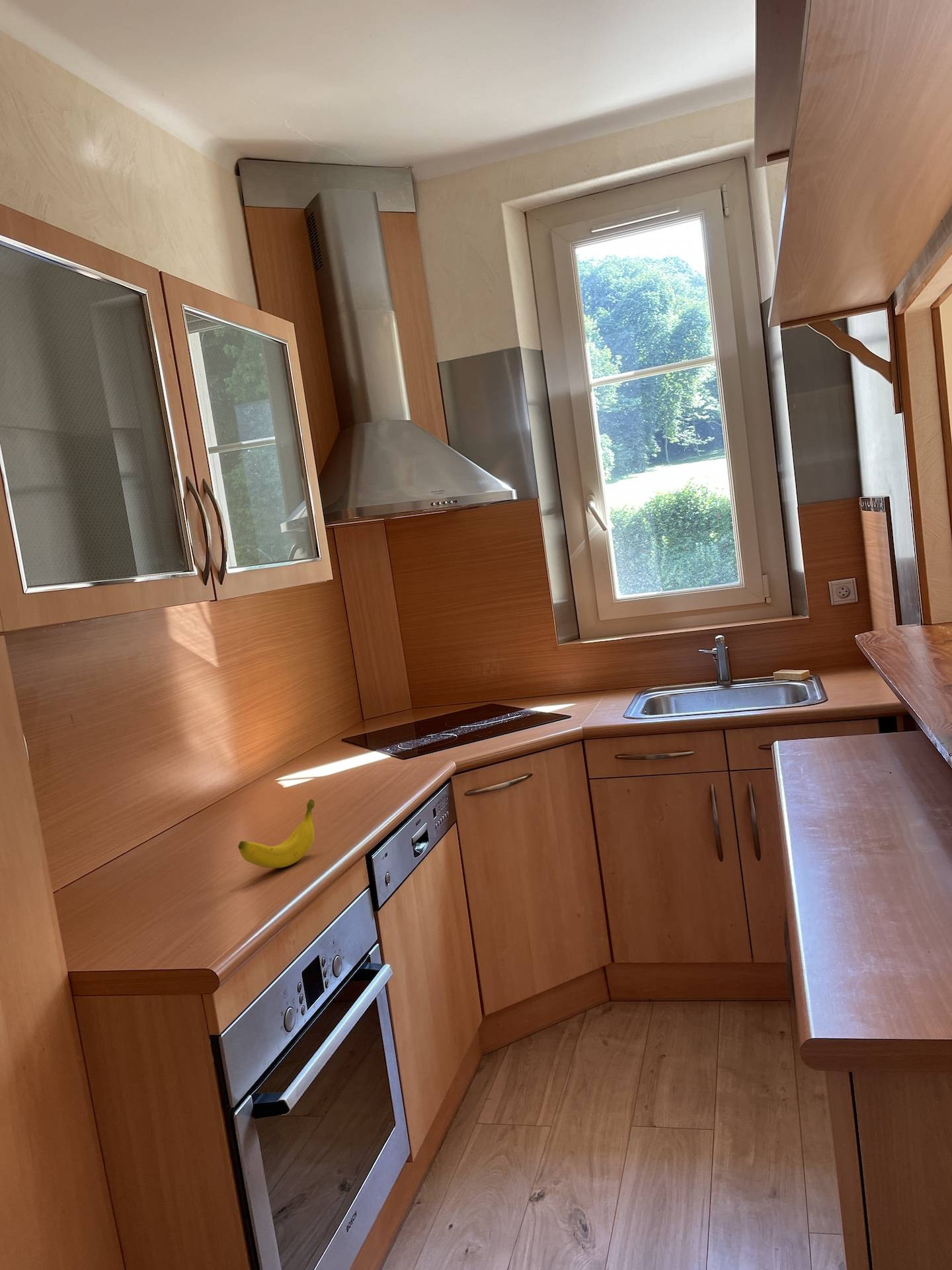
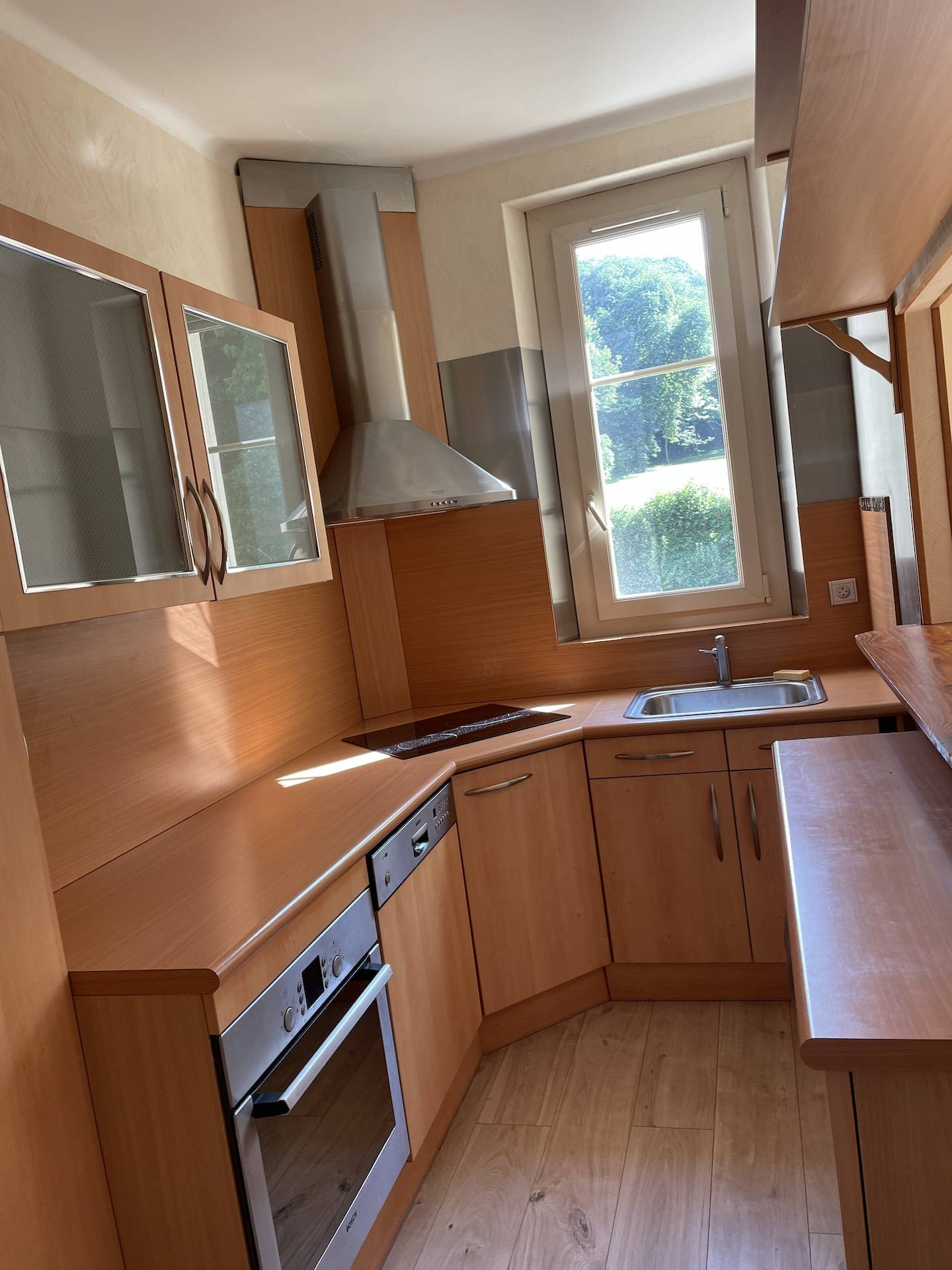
- banana [237,799,315,868]
